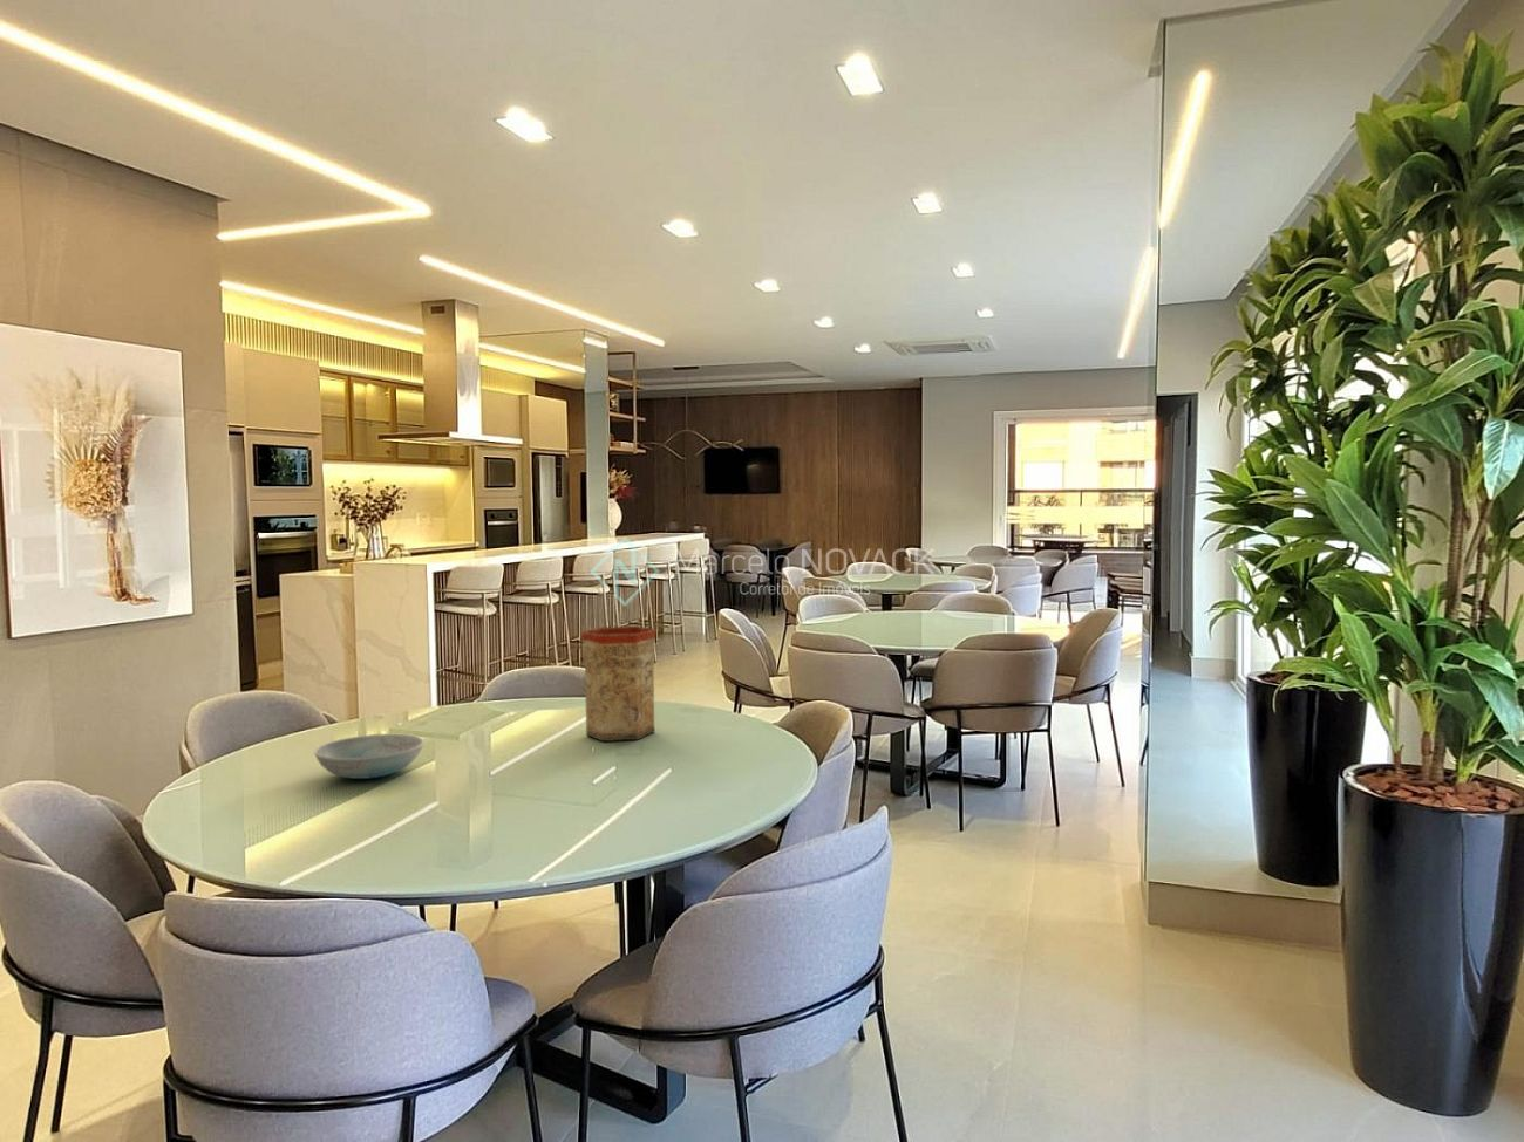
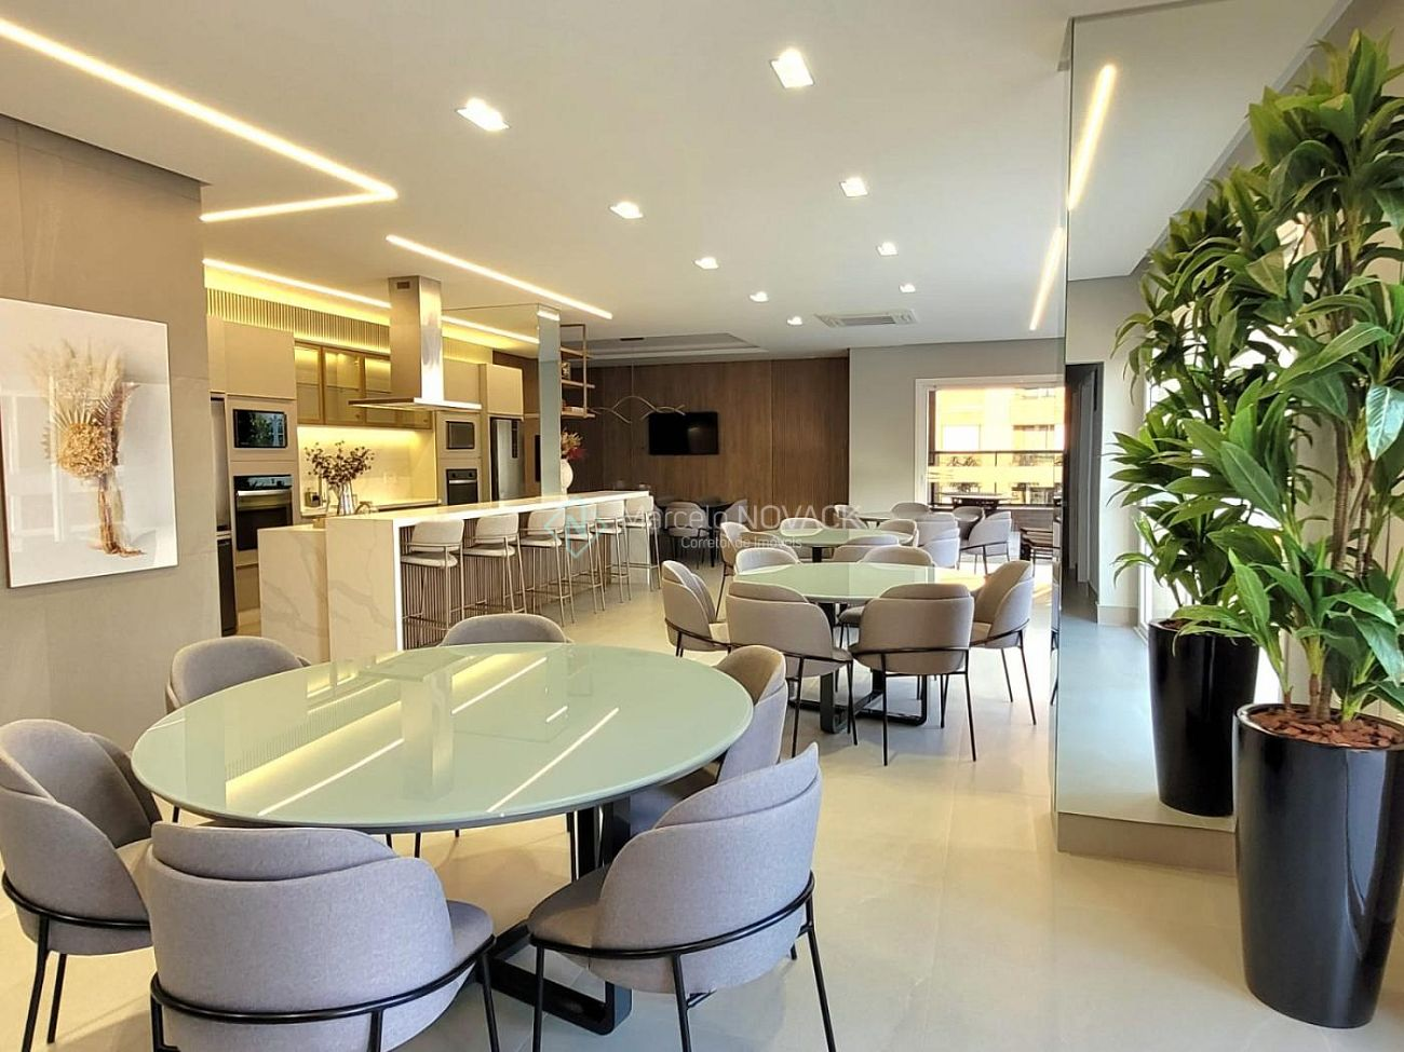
- vase [581,625,656,743]
- dish [313,733,425,780]
